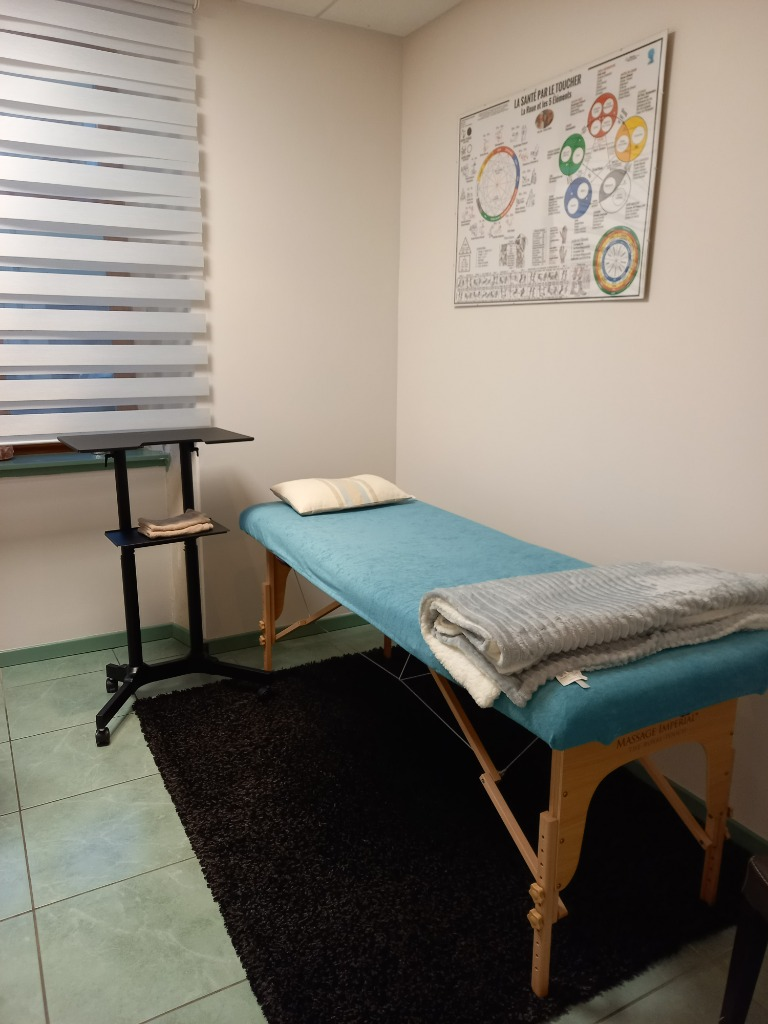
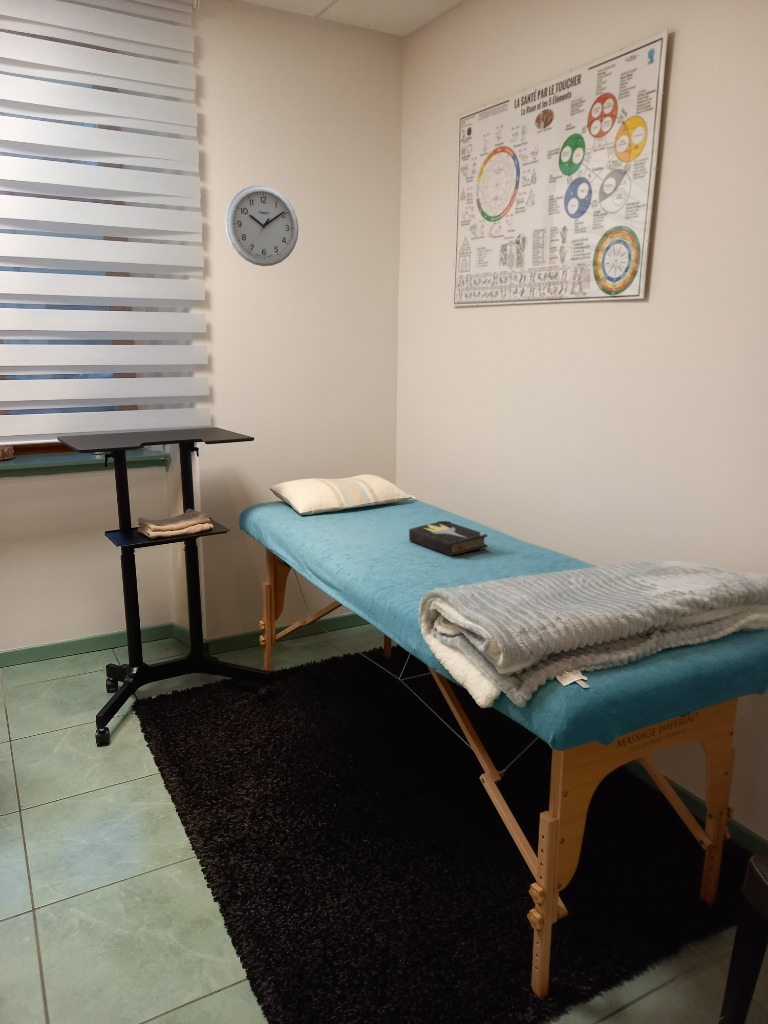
+ hardback book [408,519,488,557]
+ wall clock [224,184,300,267]
